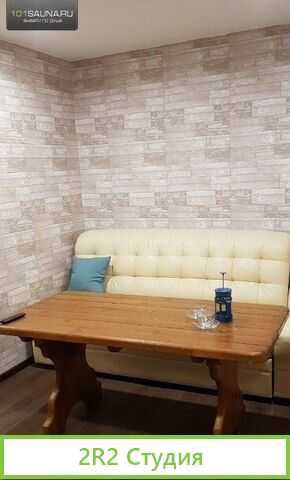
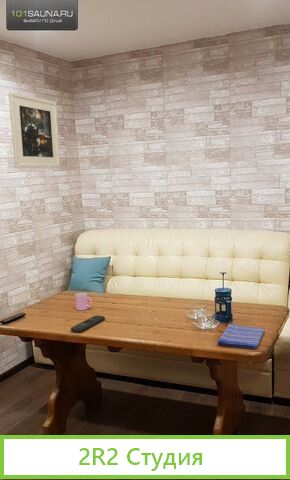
+ remote control [70,315,106,334]
+ cup [74,292,93,311]
+ dish towel [216,323,265,350]
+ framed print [8,91,61,169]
